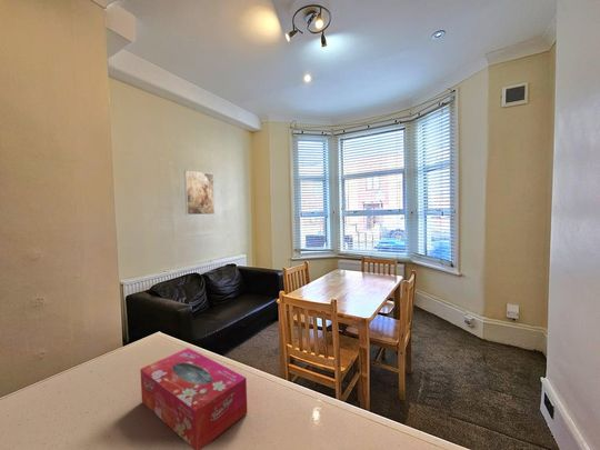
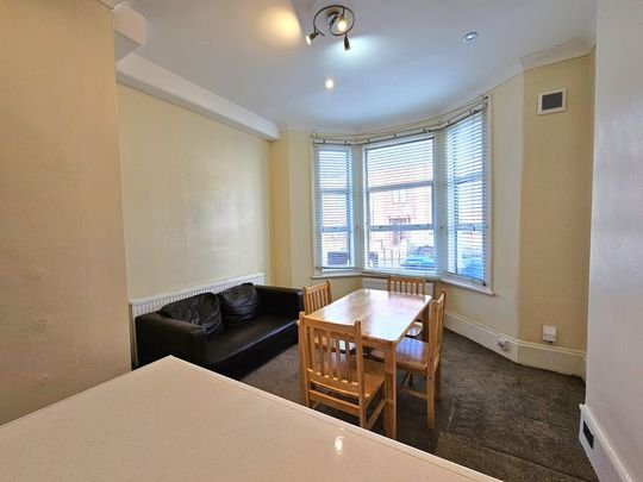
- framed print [183,169,216,216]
- tissue box [139,347,248,450]
